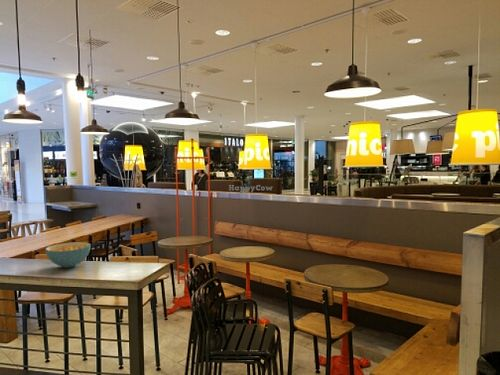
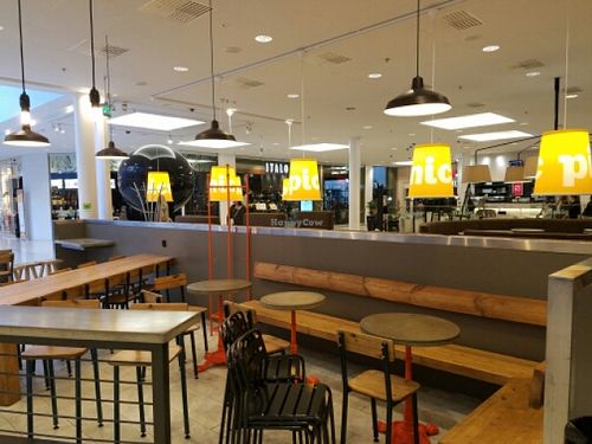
- cereal bowl [44,241,92,269]
